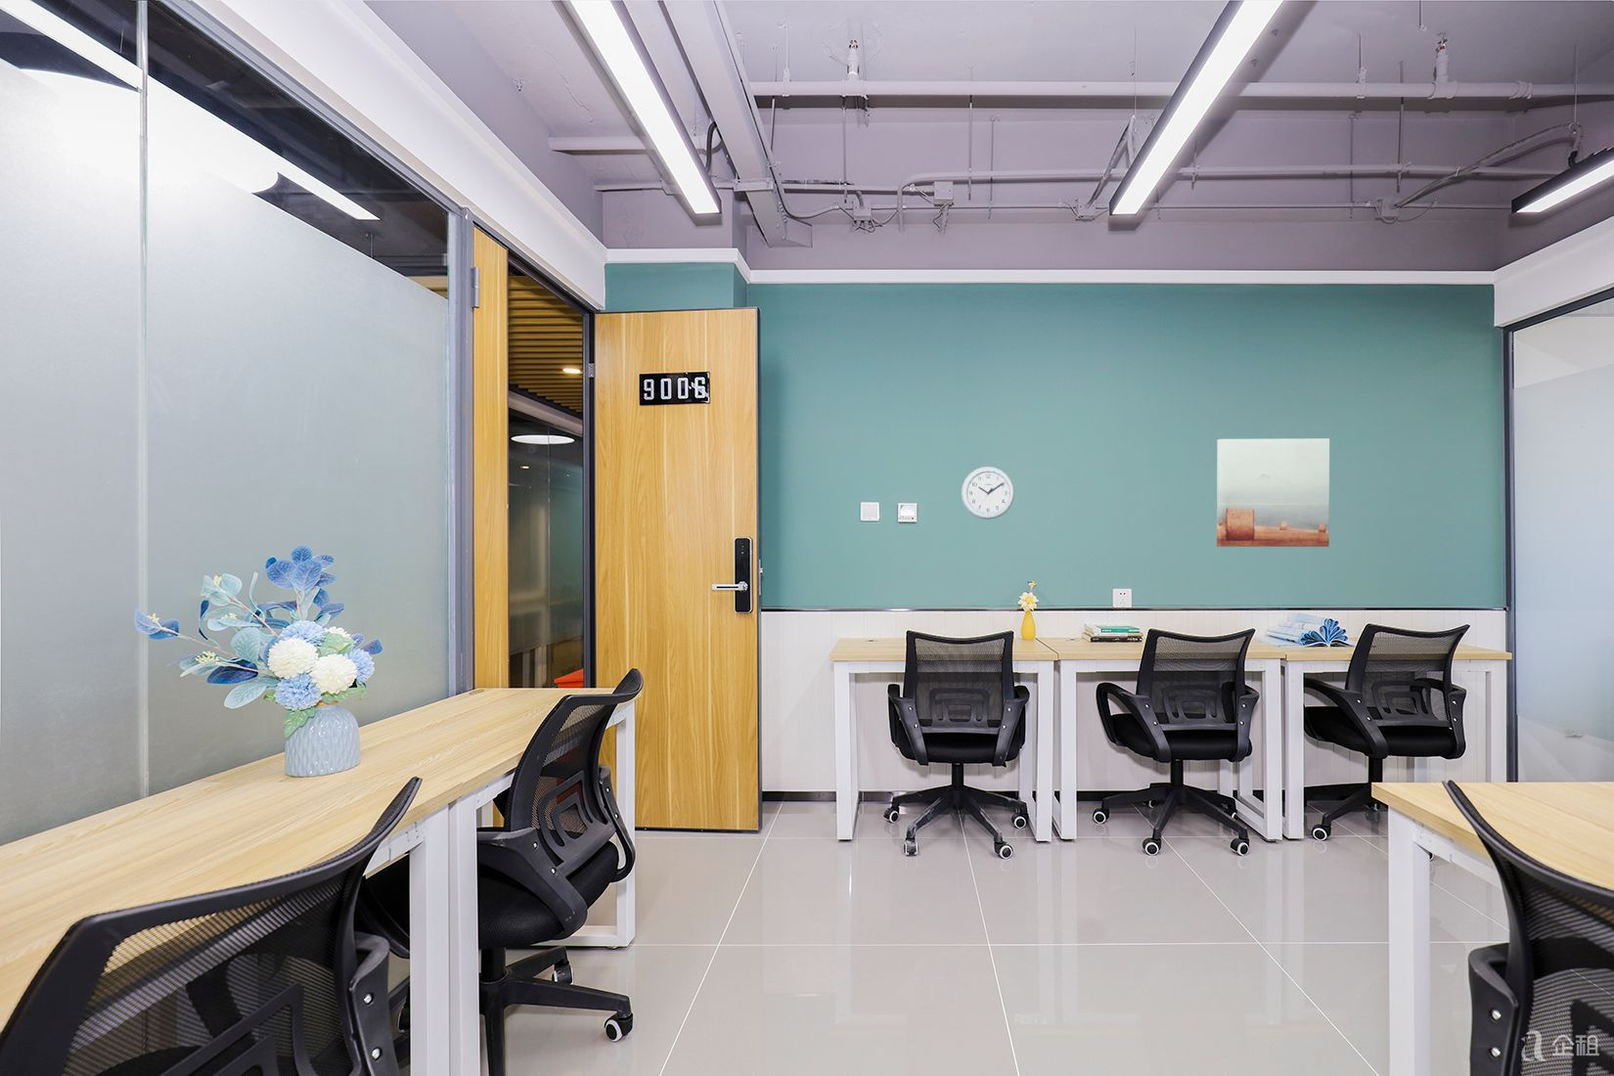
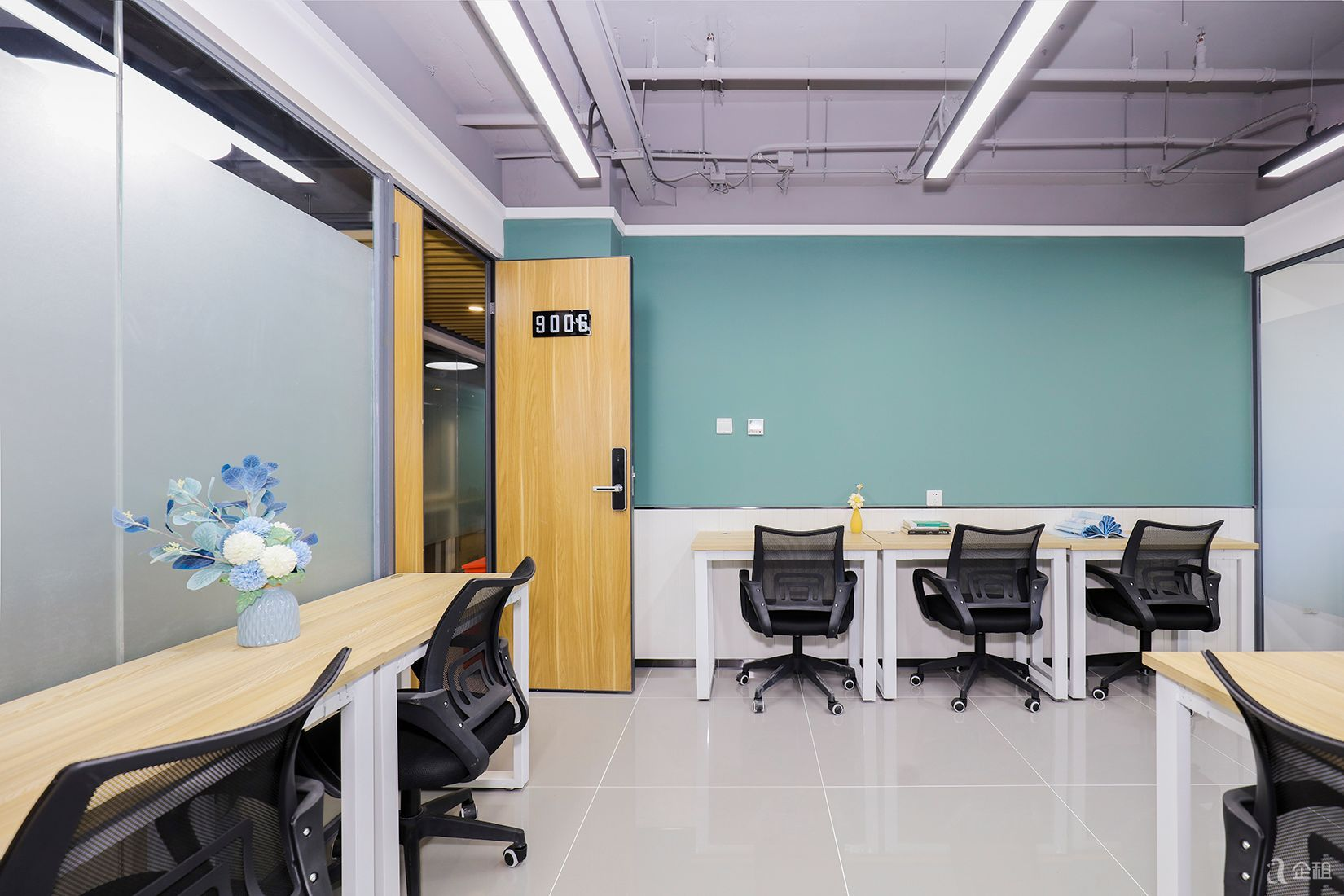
- wall clock [961,466,1015,520]
- wall art [1215,437,1331,548]
